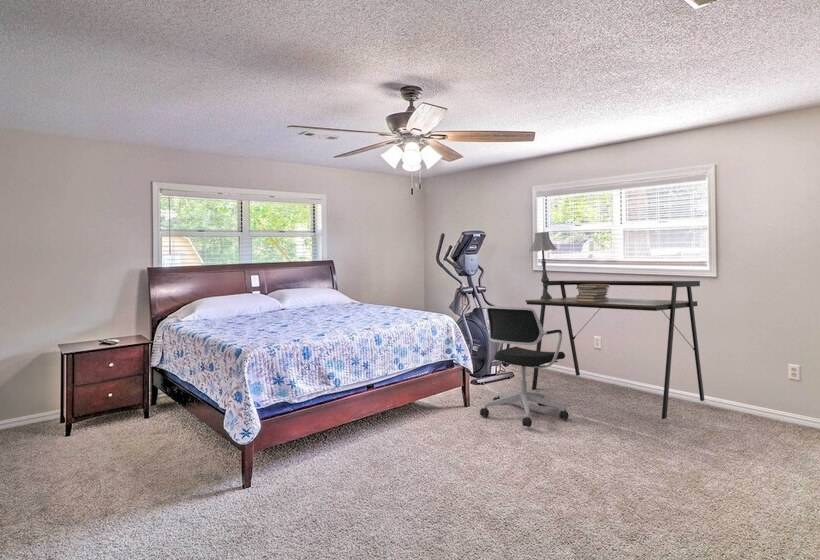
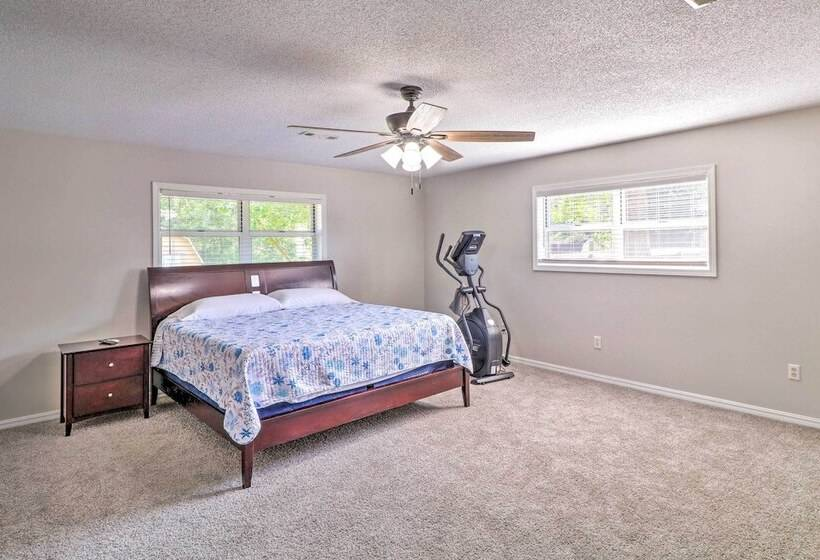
- office chair [479,305,570,428]
- desk [524,279,705,420]
- book stack [575,284,611,301]
- table lamp [528,231,557,300]
